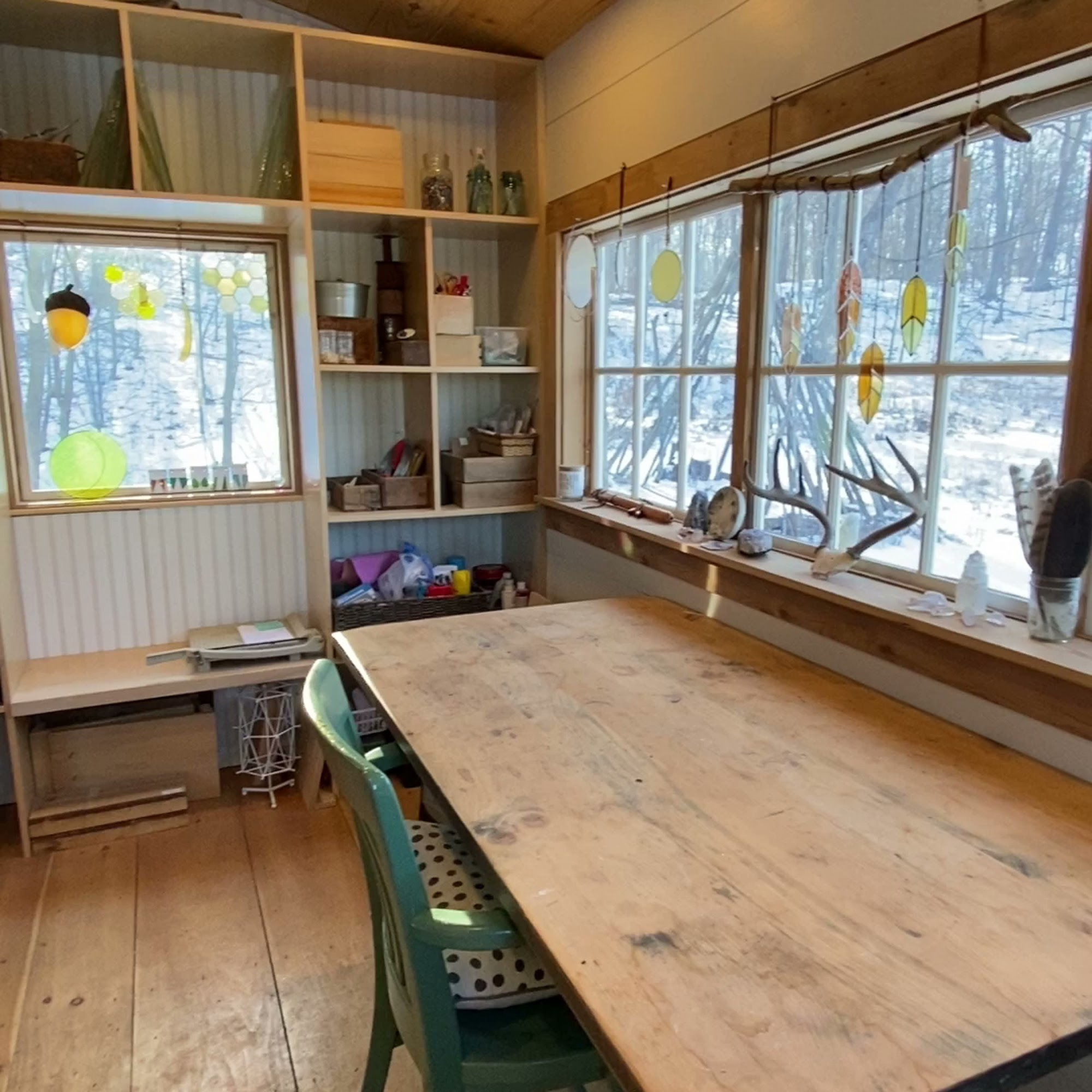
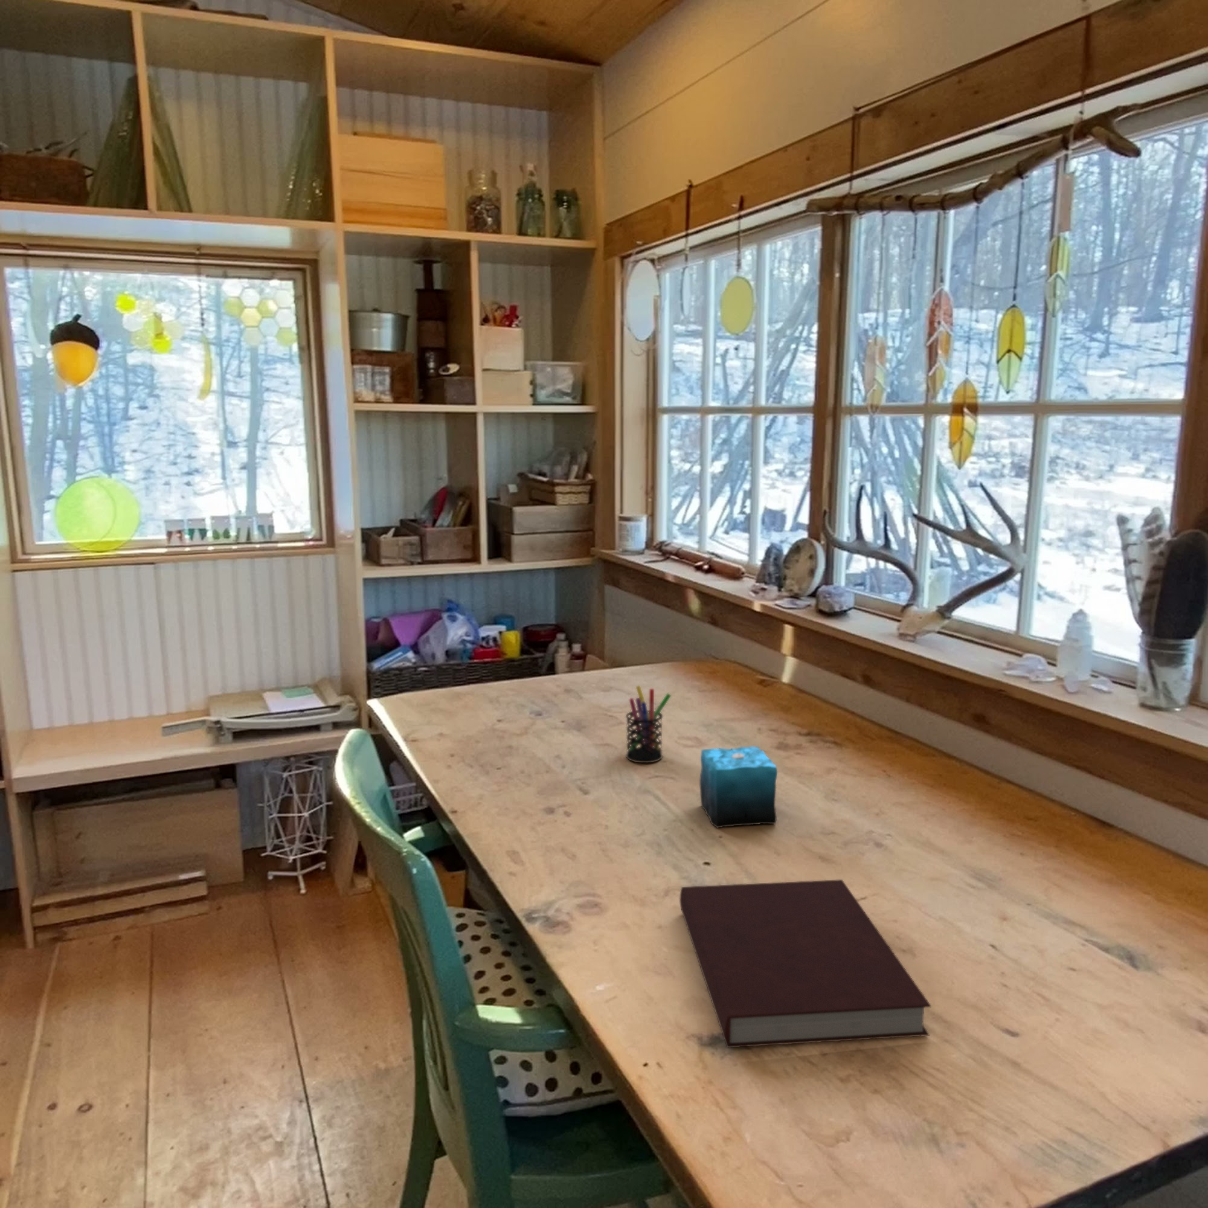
+ candle [699,728,778,829]
+ pen holder [625,685,671,763]
+ notebook [679,878,931,1049]
